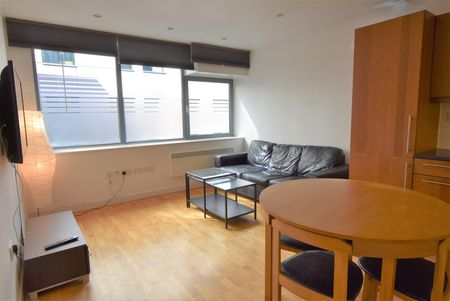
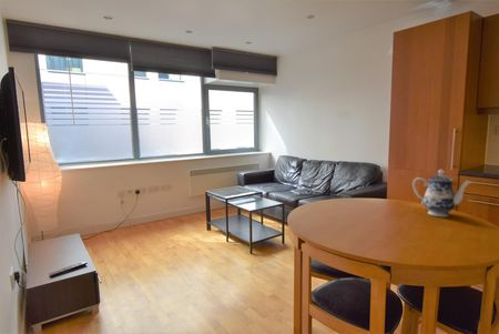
+ teapot [411,169,472,217]
